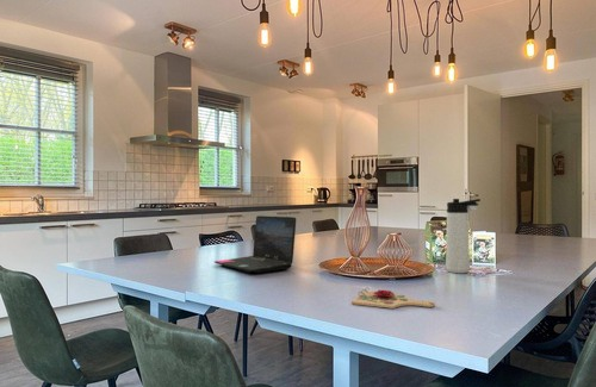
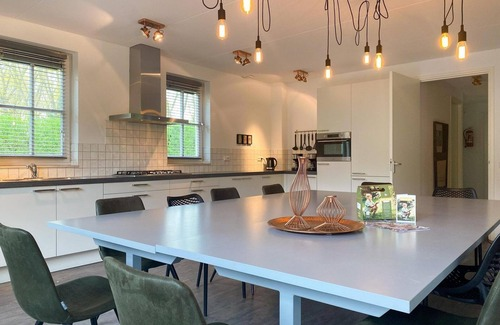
- laptop [213,214,297,274]
- thermos bottle [445,198,482,274]
- cutting board [350,287,436,310]
